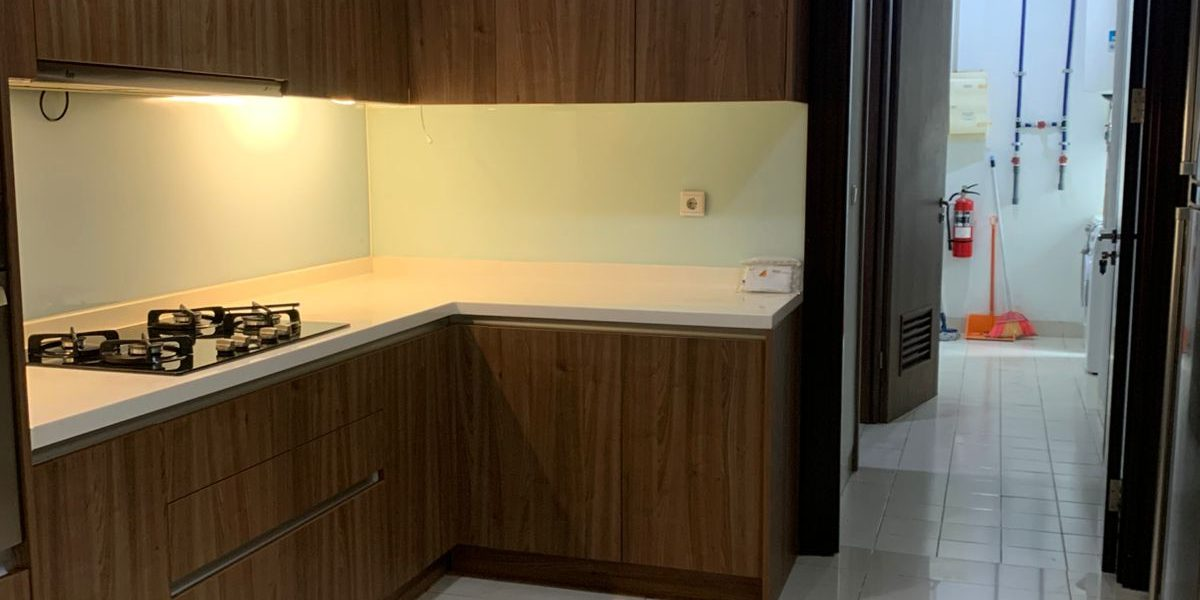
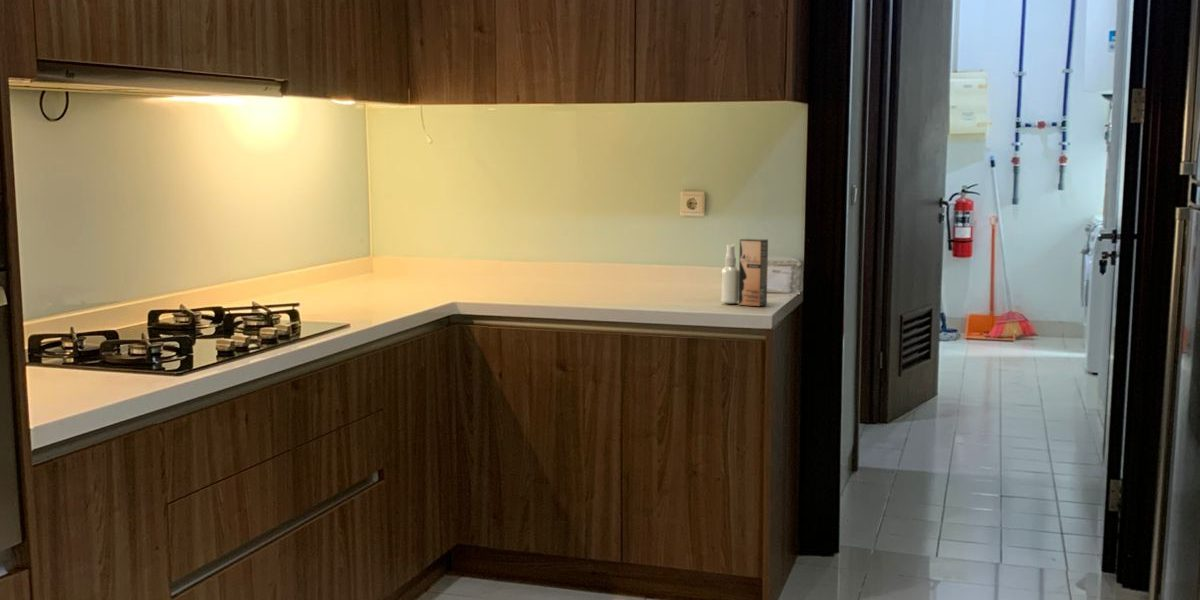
+ spray bottle [720,238,769,307]
